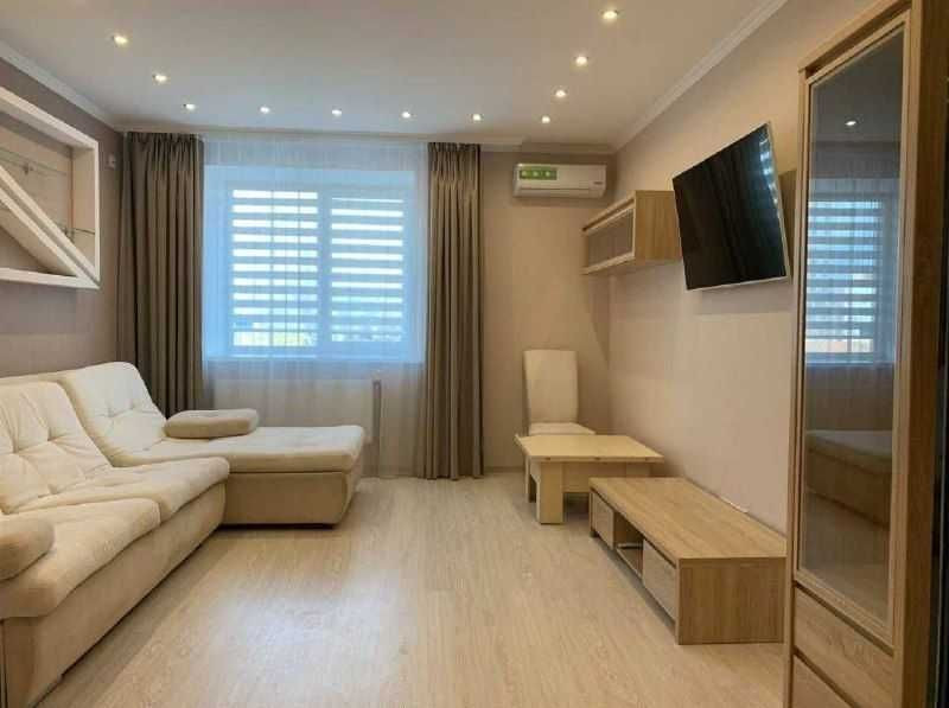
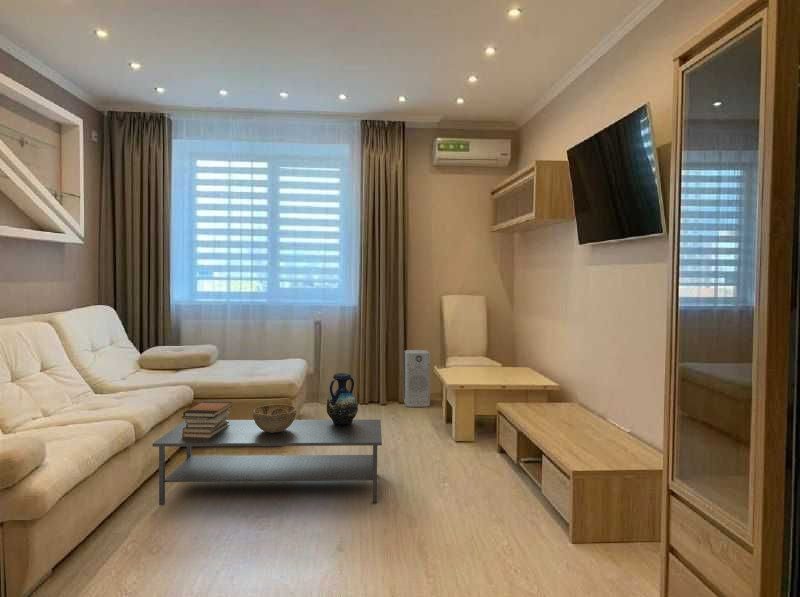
+ decorative bowl [252,404,297,433]
+ air purifier [403,349,431,408]
+ coffee table [151,419,383,506]
+ book stack [181,400,233,438]
+ vase [326,372,359,425]
